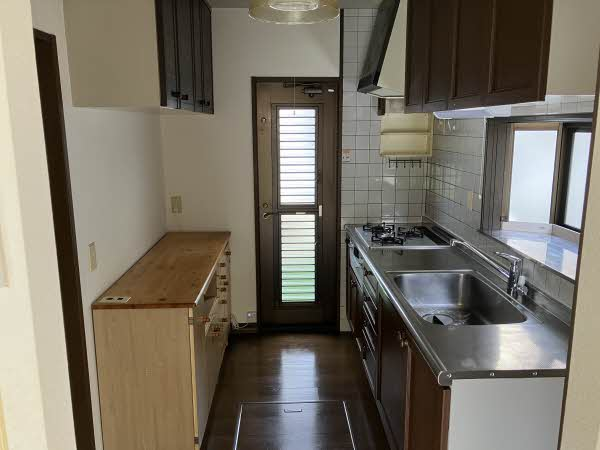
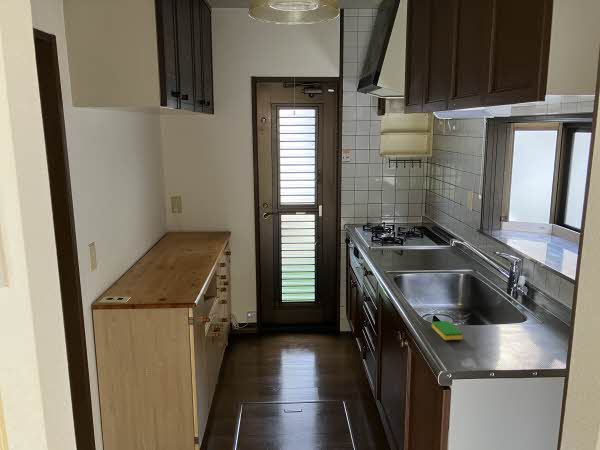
+ dish sponge [431,320,463,341]
